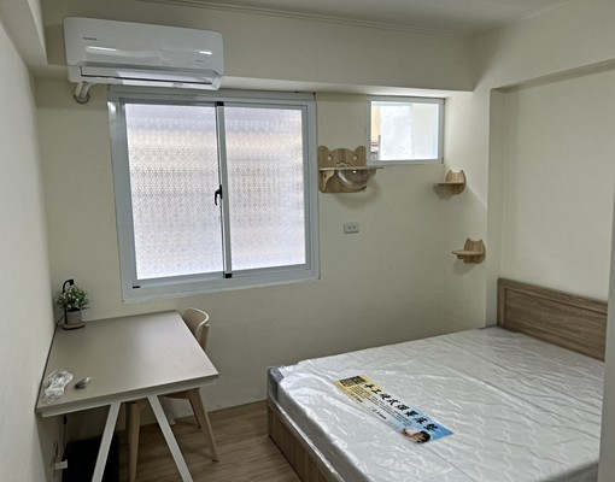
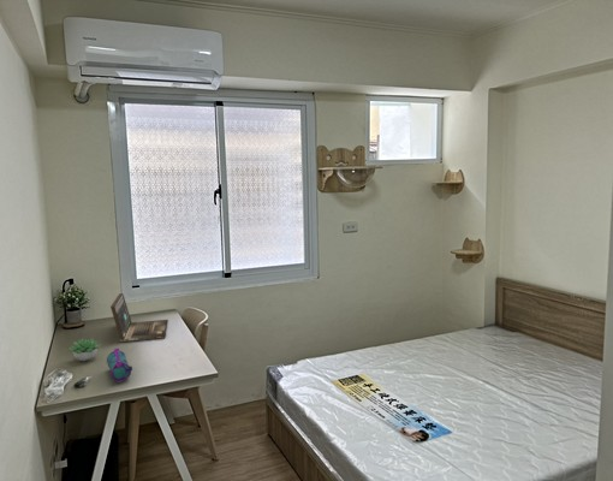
+ laptop [109,292,169,343]
+ pencil case [106,348,133,384]
+ succulent plant [67,337,102,362]
